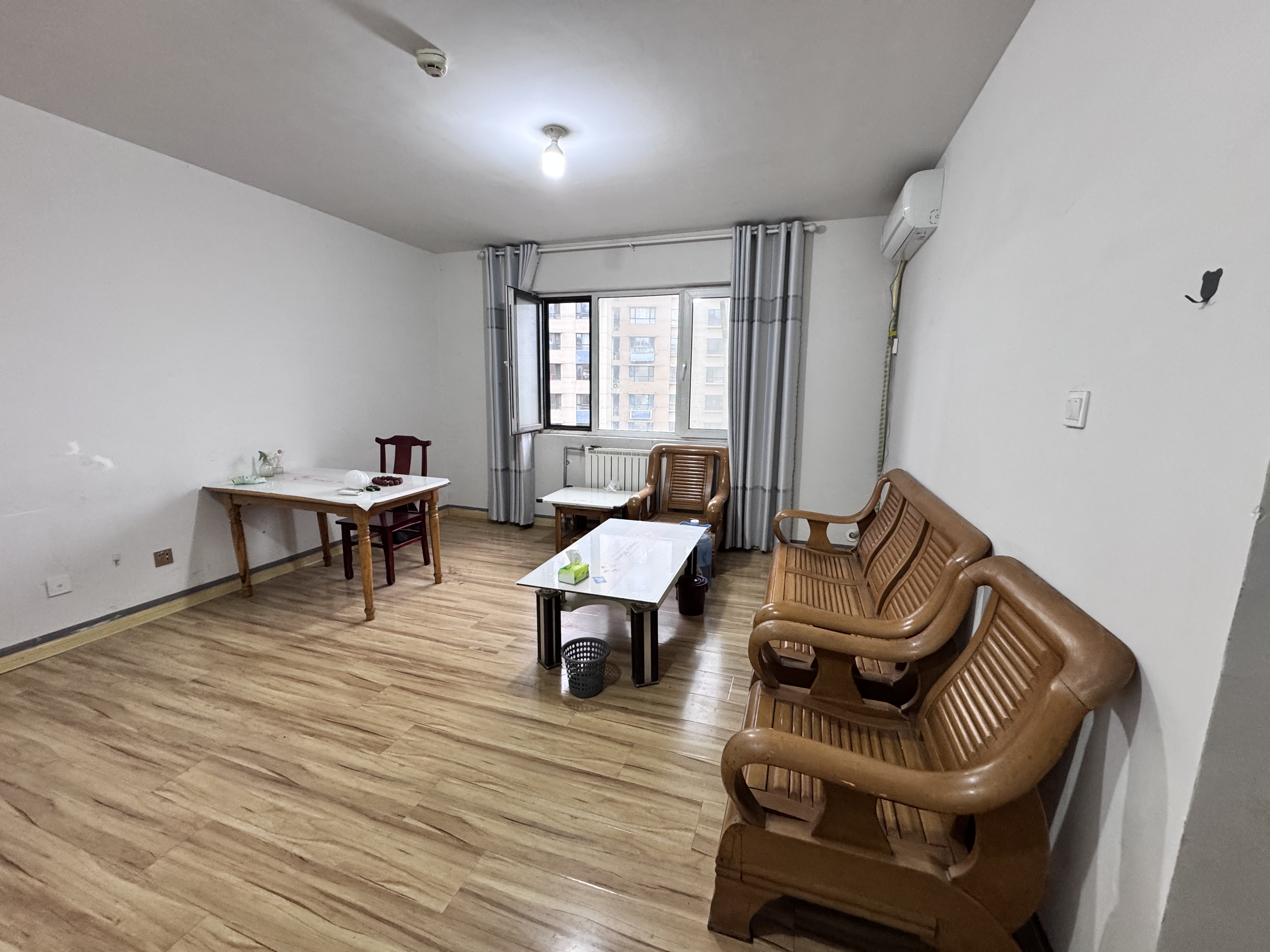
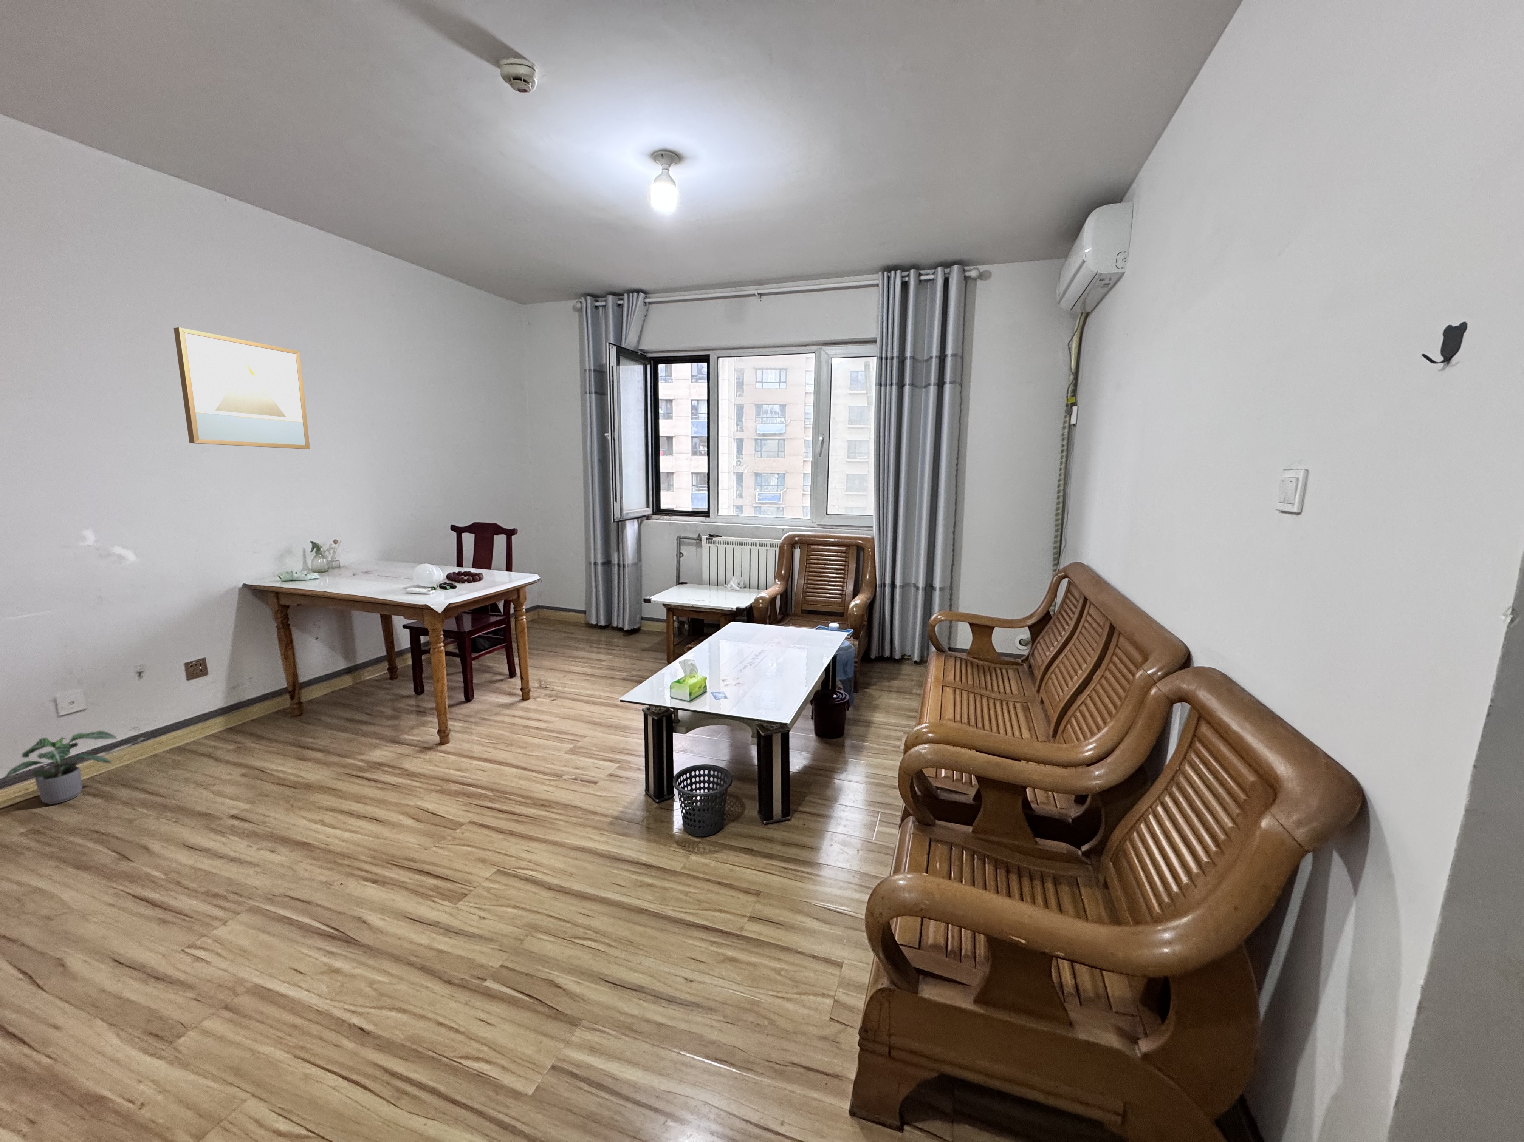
+ potted plant [2,731,118,805]
+ wall art [173,327,311,450]
